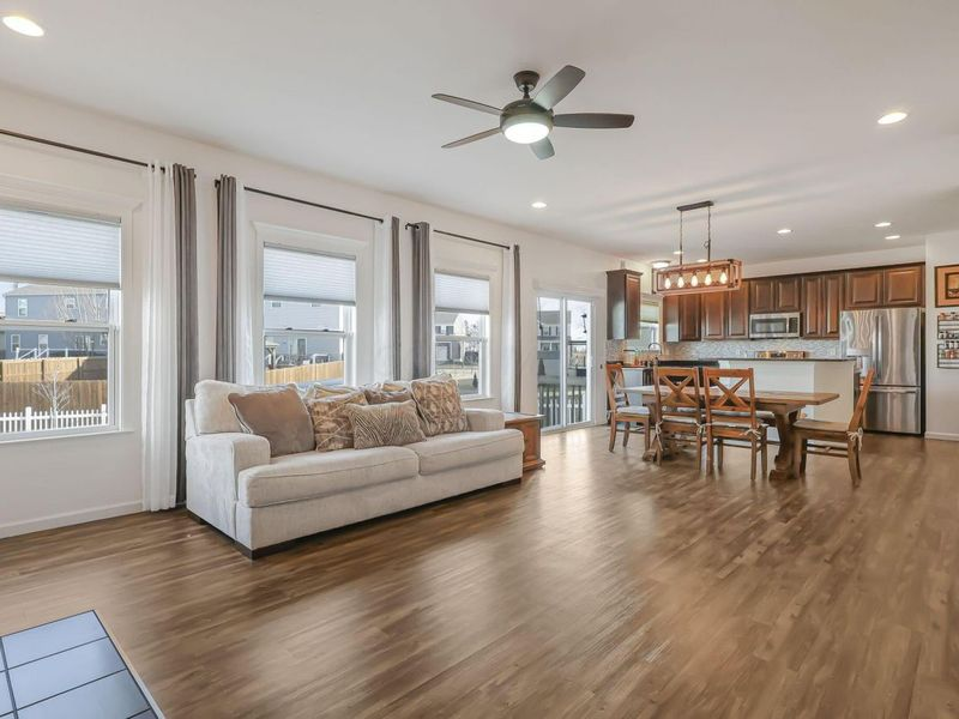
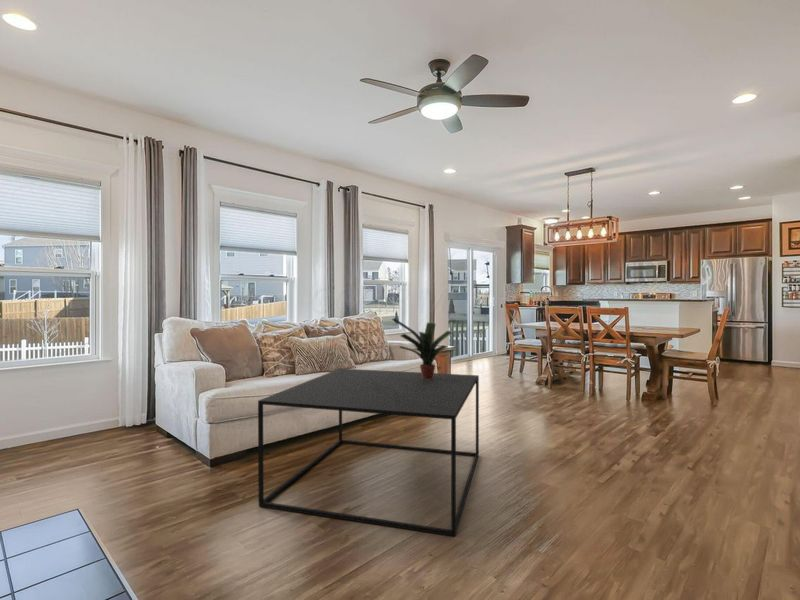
+ potted plant [390,317,455,380]
+ coffee table [257,368,480,537]
